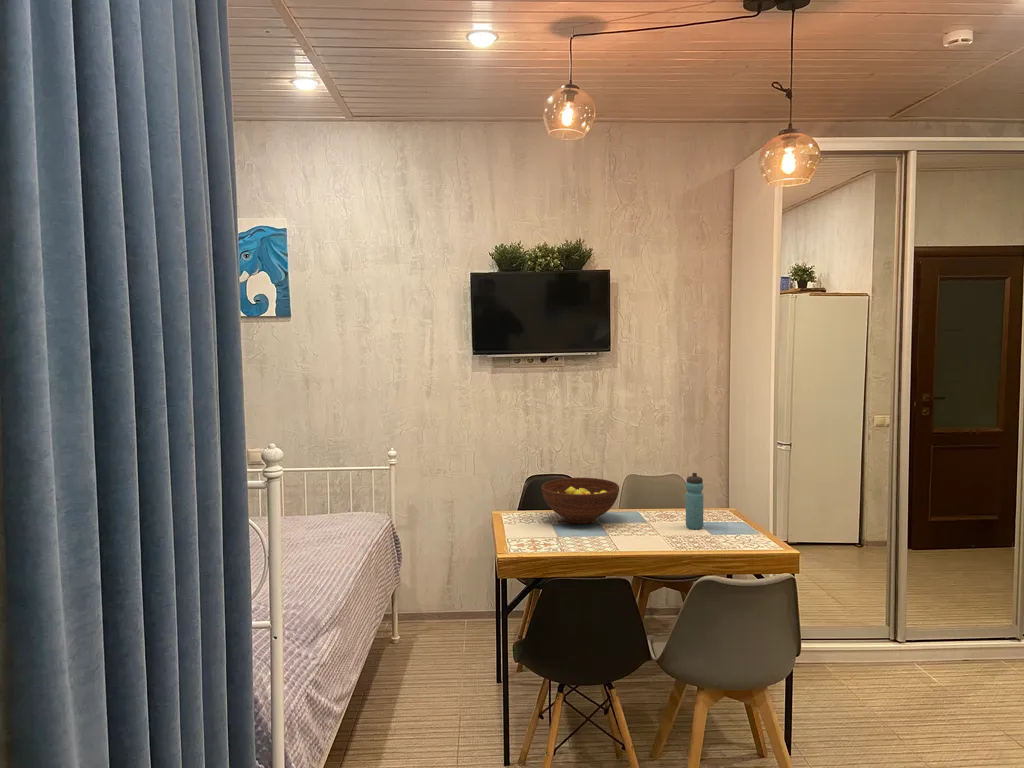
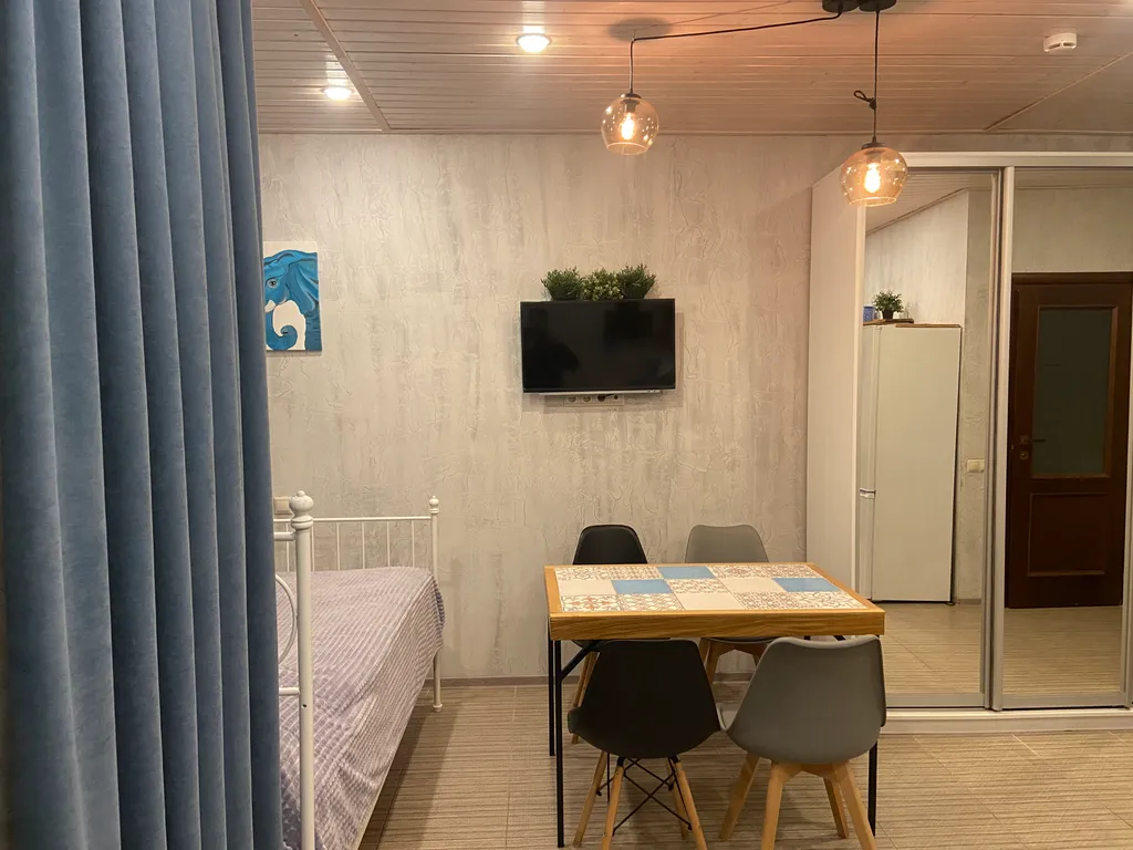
- fruit bowl [541,477,620,525]
- water bottle [685,472,704,530]
